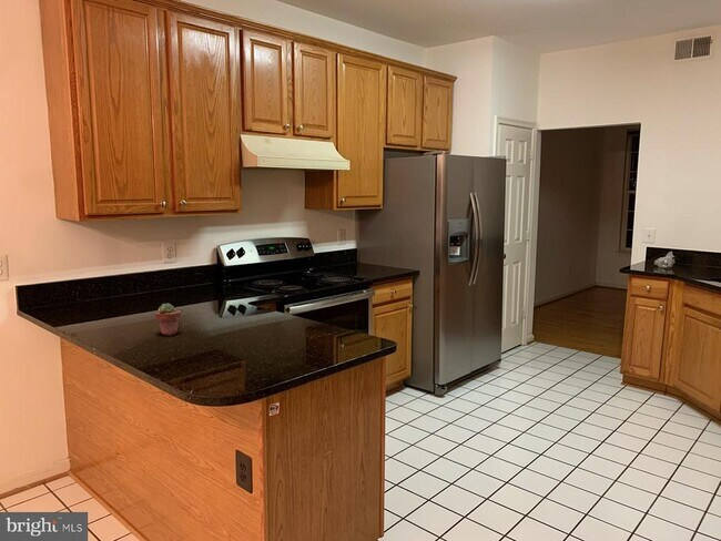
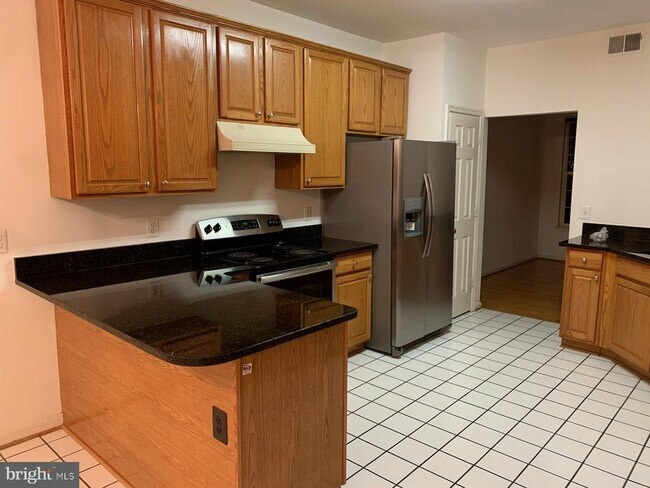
- potted succulent [155,303,182,336]
